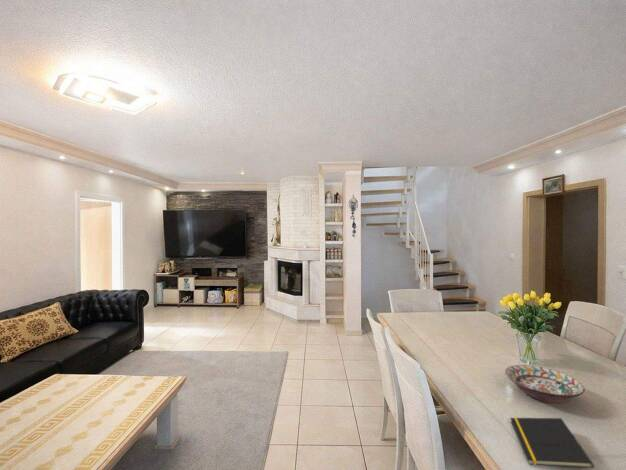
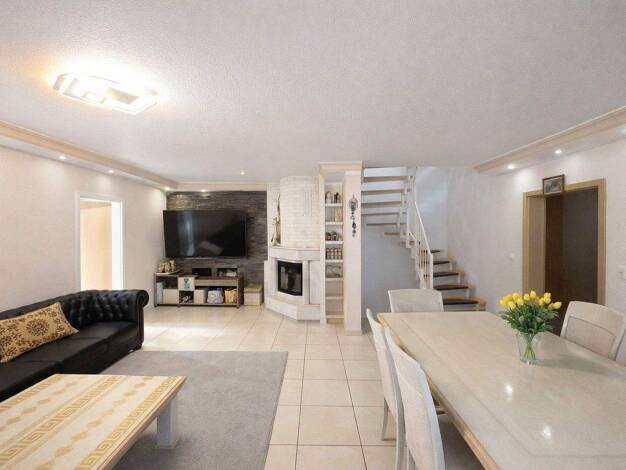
- notepad [509,417,595,469]
- decorative bowl [504,364,586,404]
